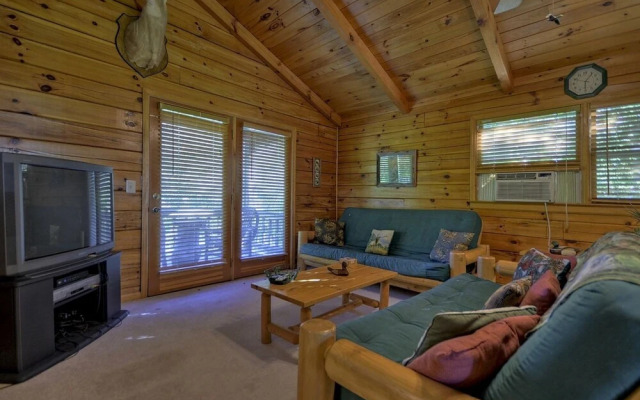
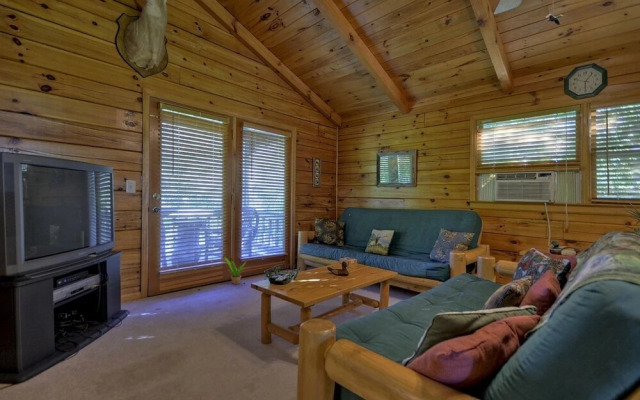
+ potted plant [223,256,247,285]
